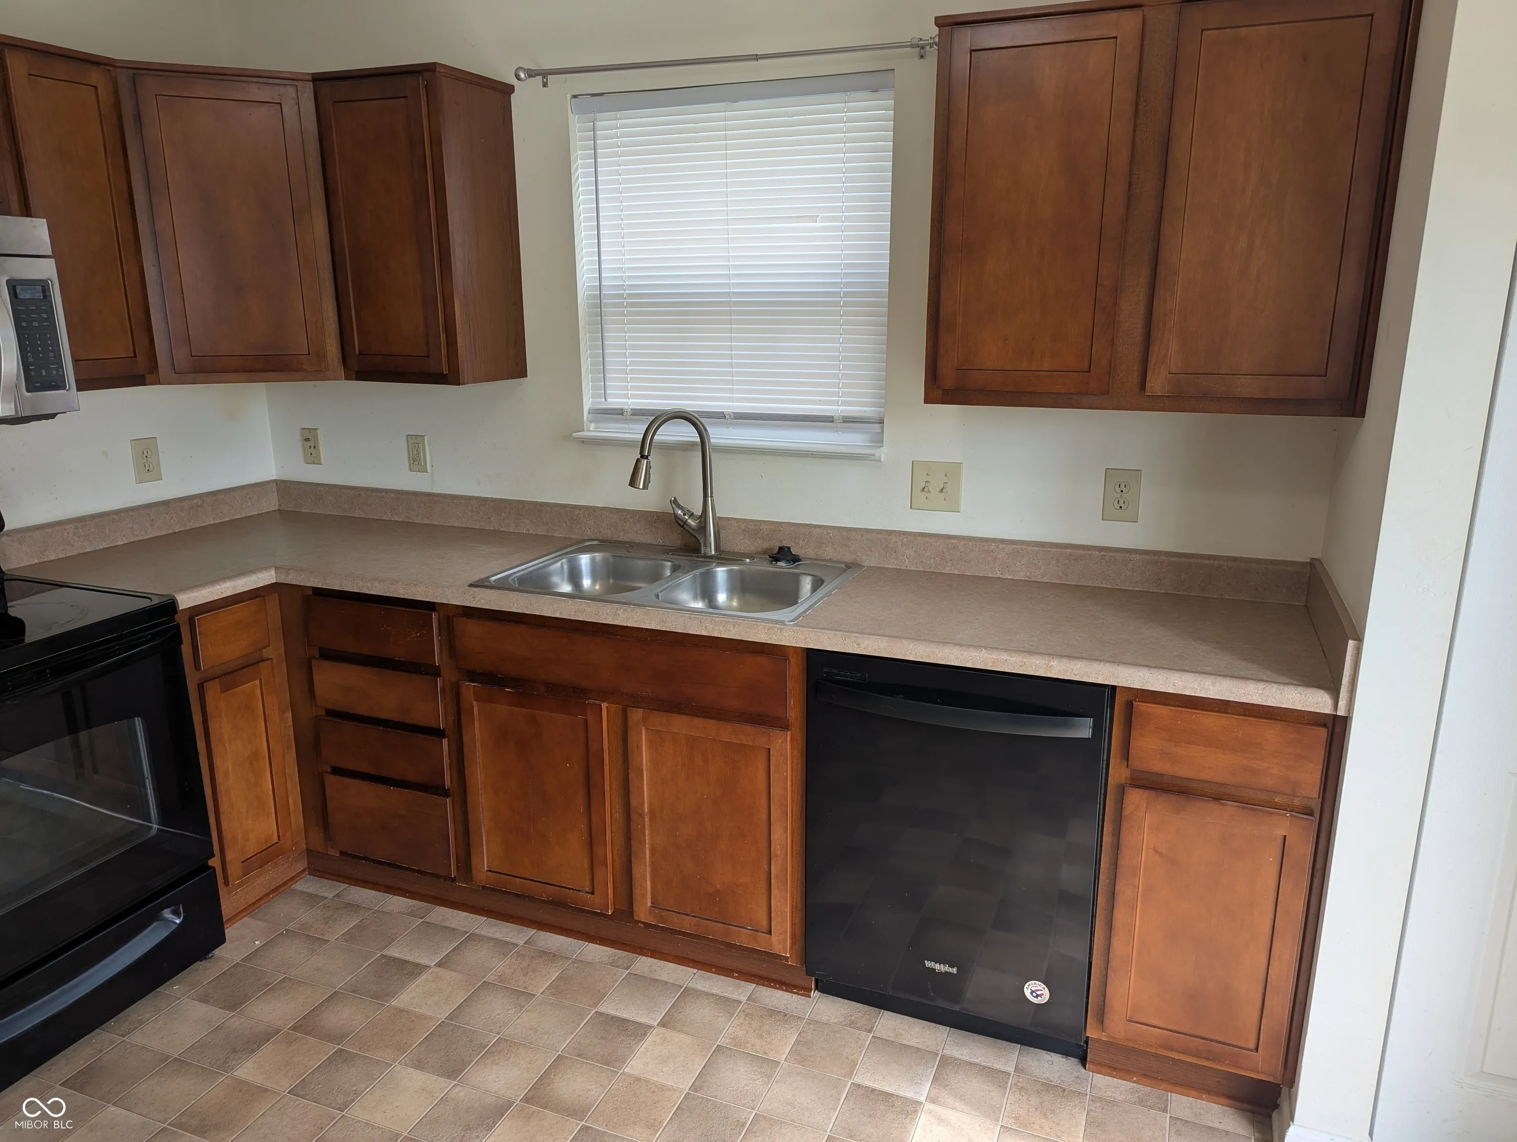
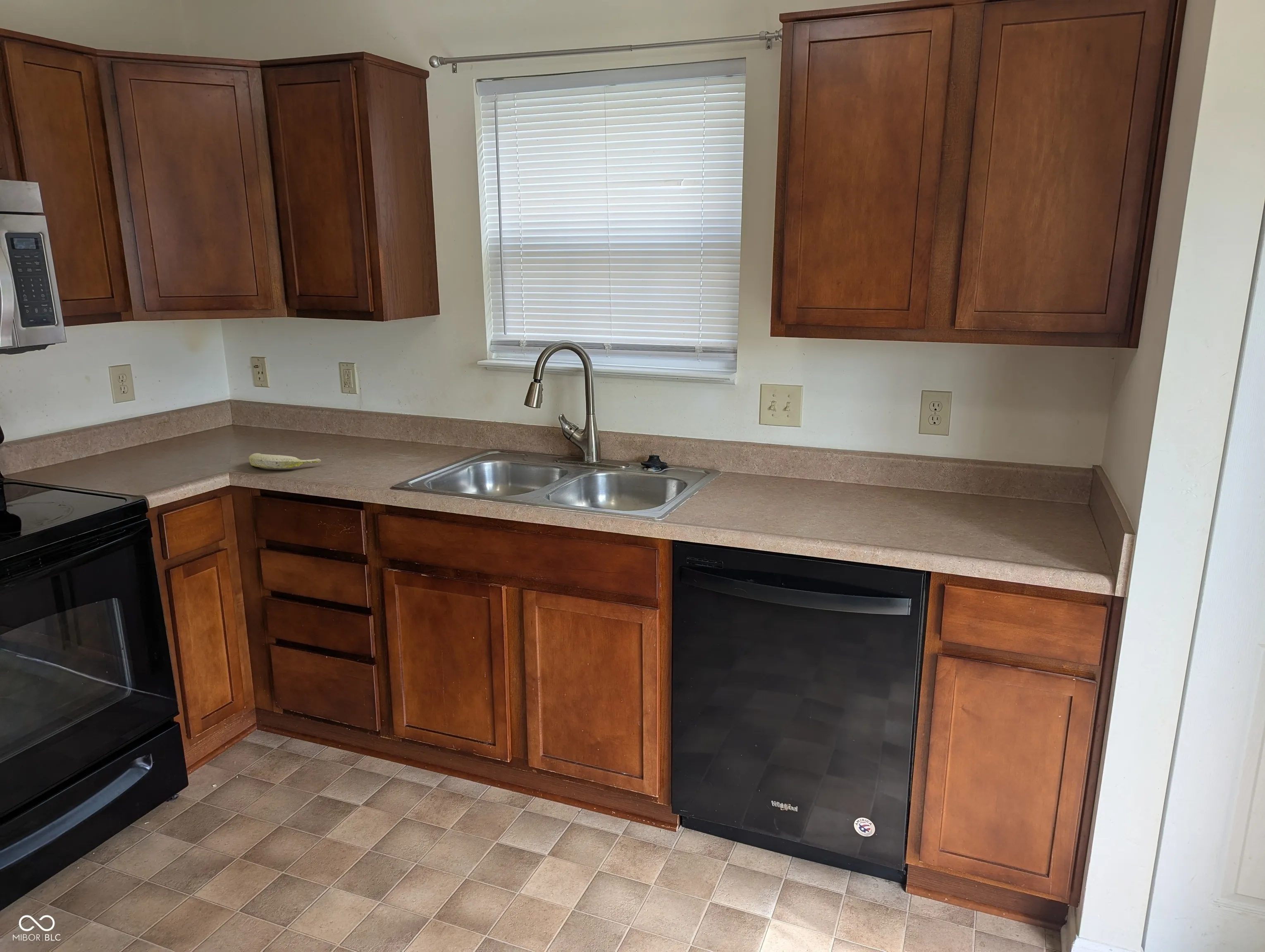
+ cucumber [248,453,322,469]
